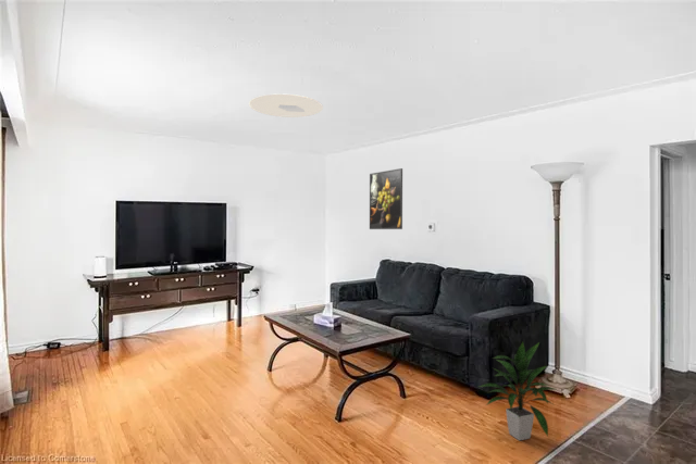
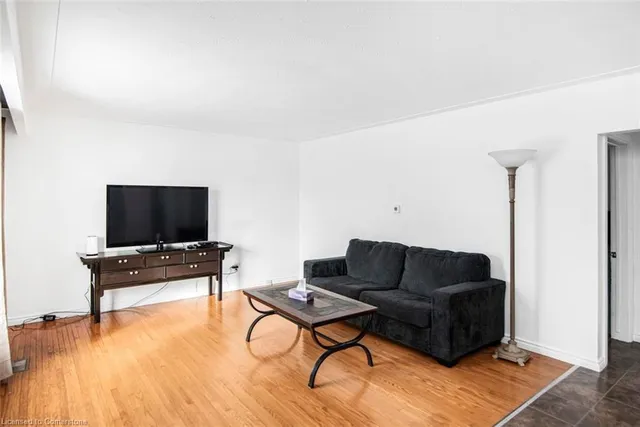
- indoor plant [478,341,556,441]
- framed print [369,167,403,230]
- ceiling light [248,92,324,118]
